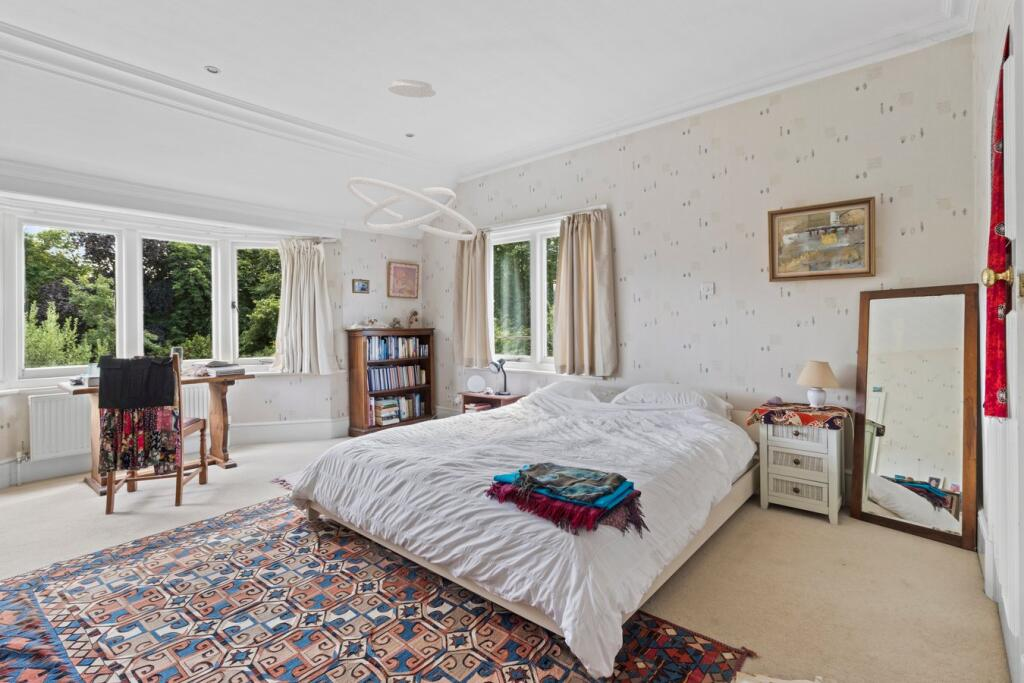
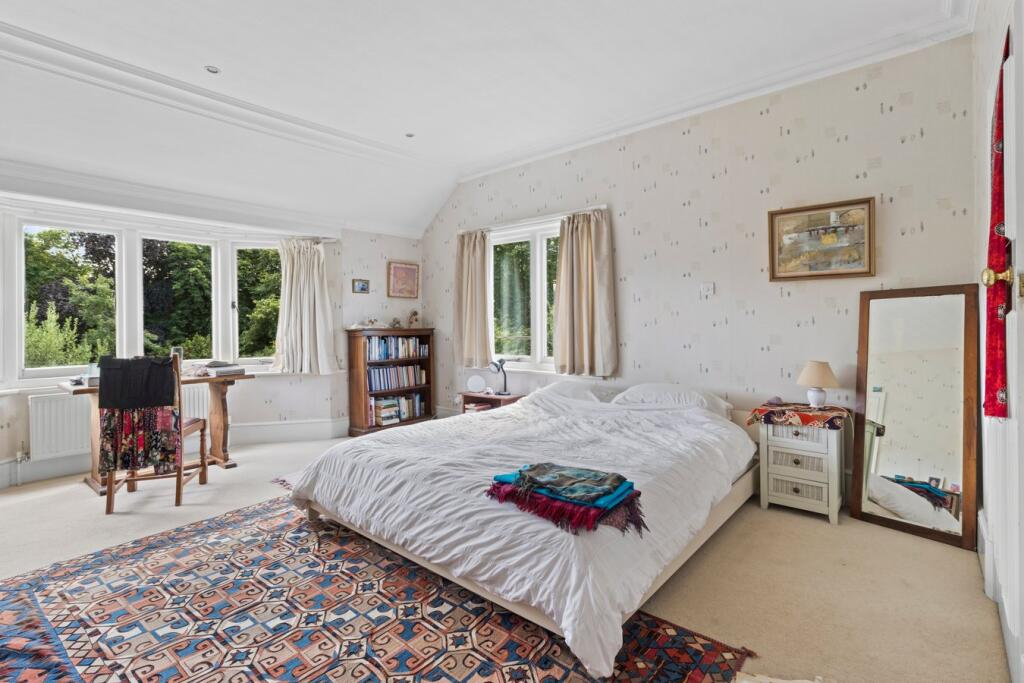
- ceiling light fixture [346,79,478,241]
